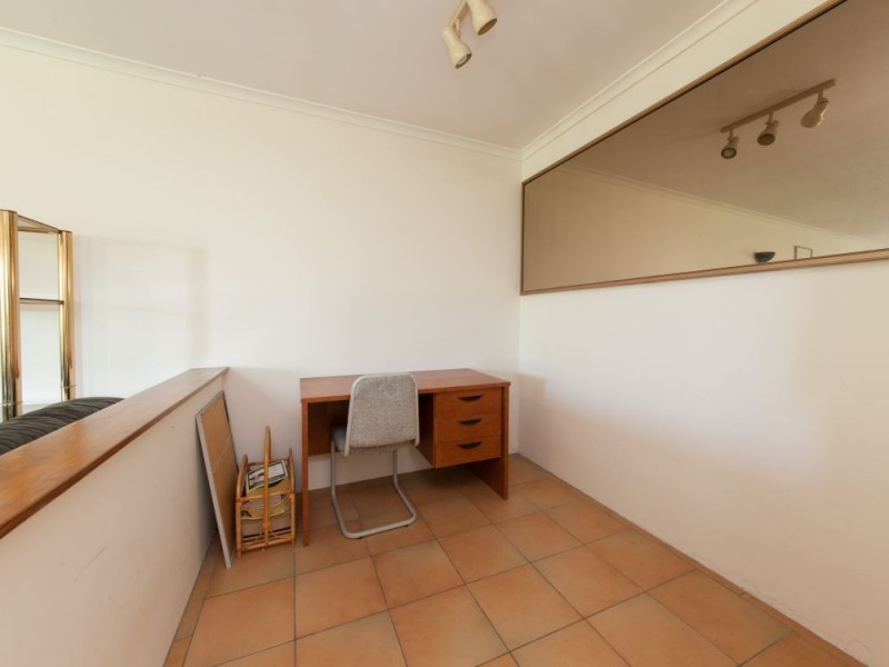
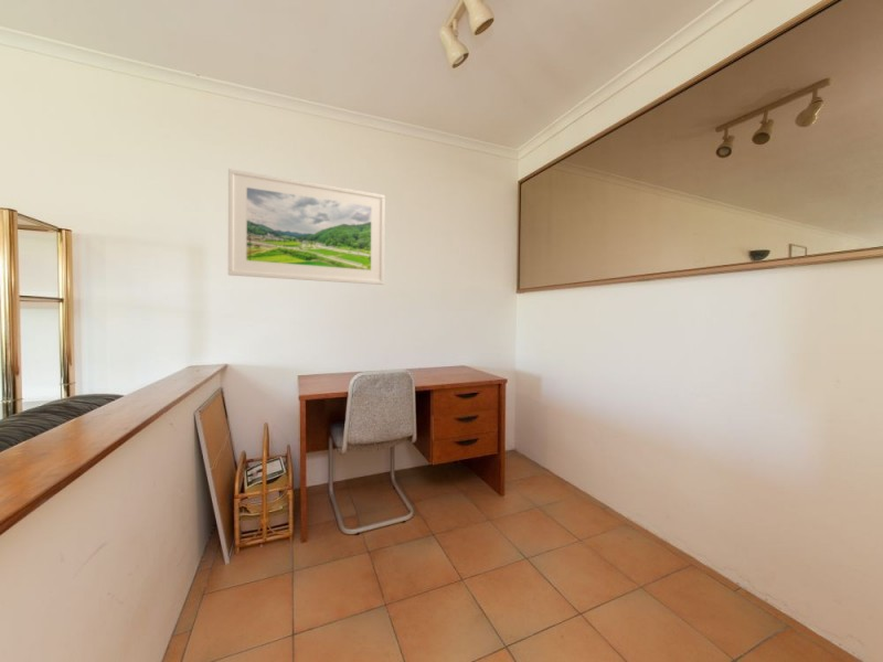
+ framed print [227,168,386,286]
